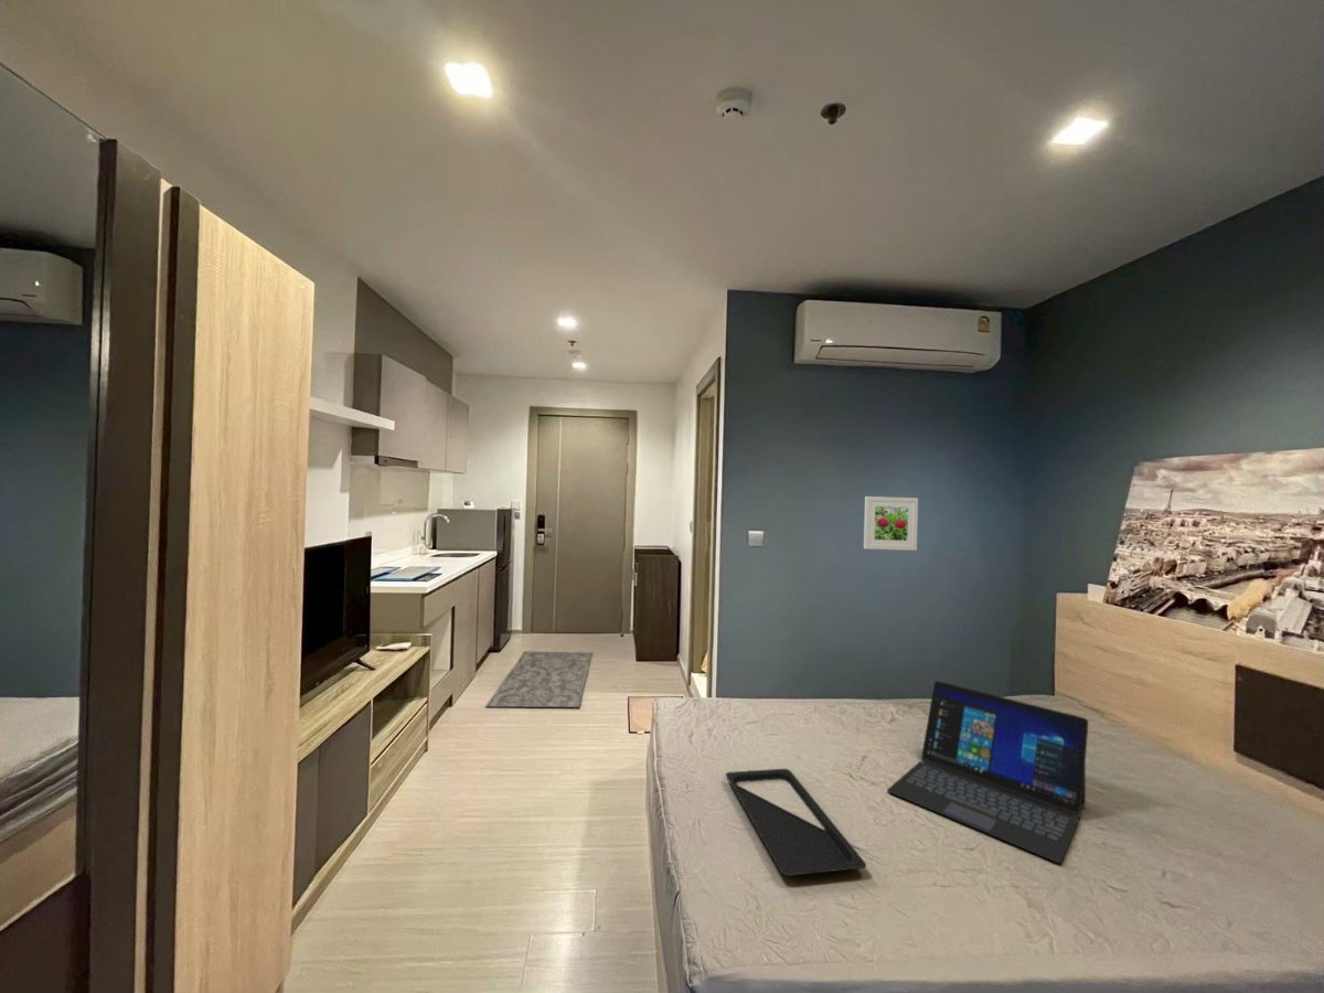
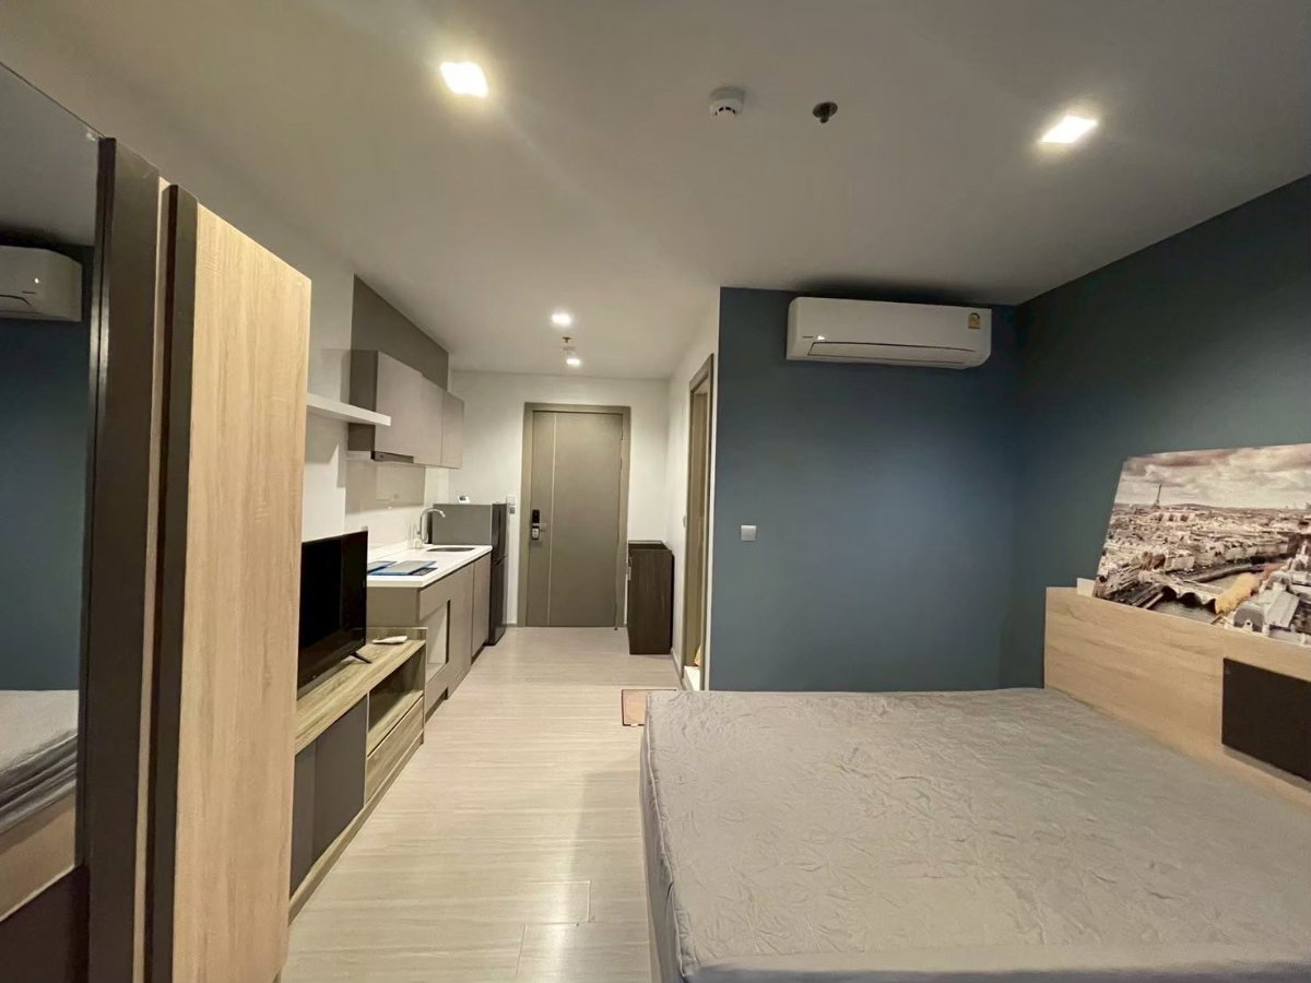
- rug [484,650,595,708]
- serving tray [725,768,867,877]
- laptop [886,680,1089,864]
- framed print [863,495,919,552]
